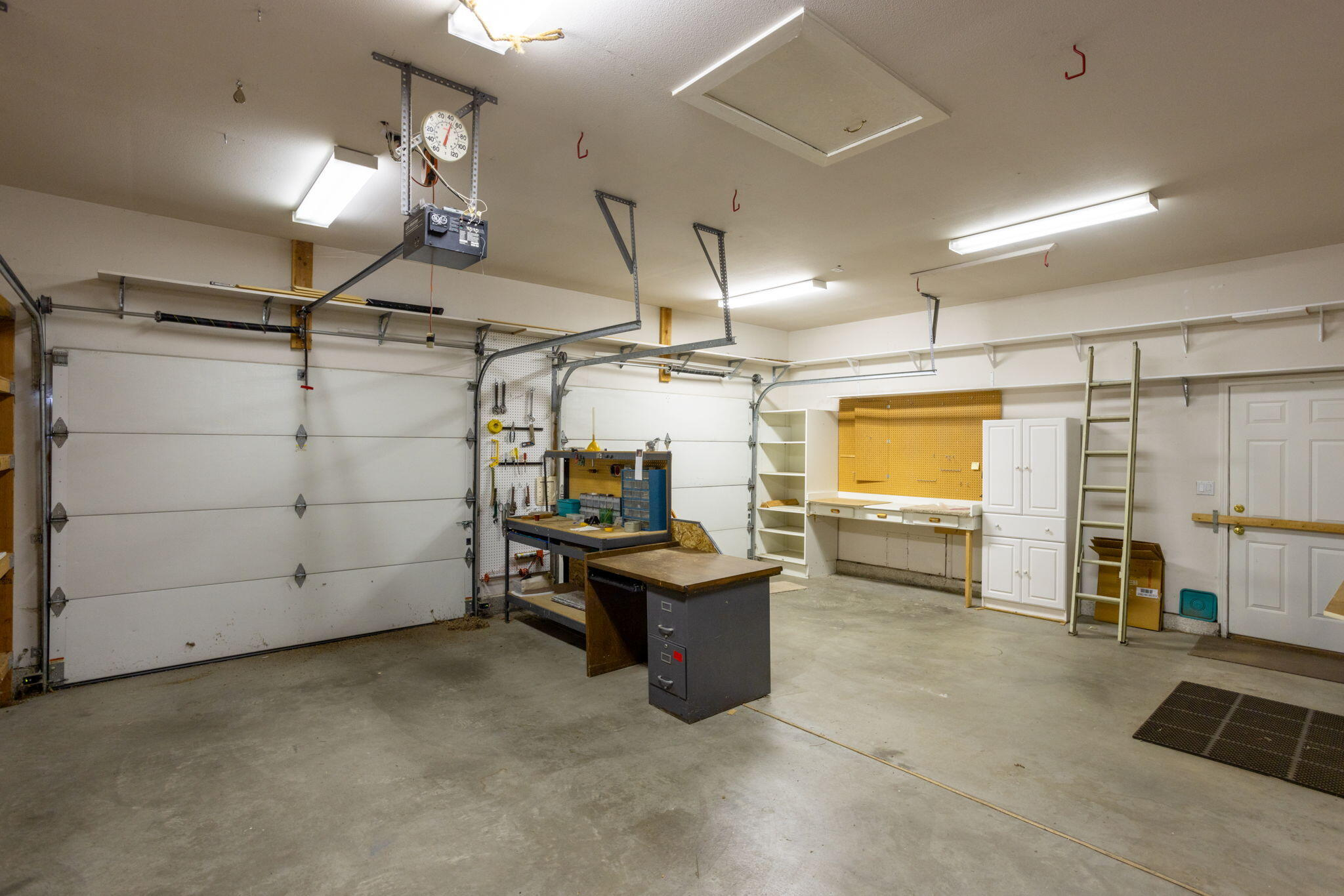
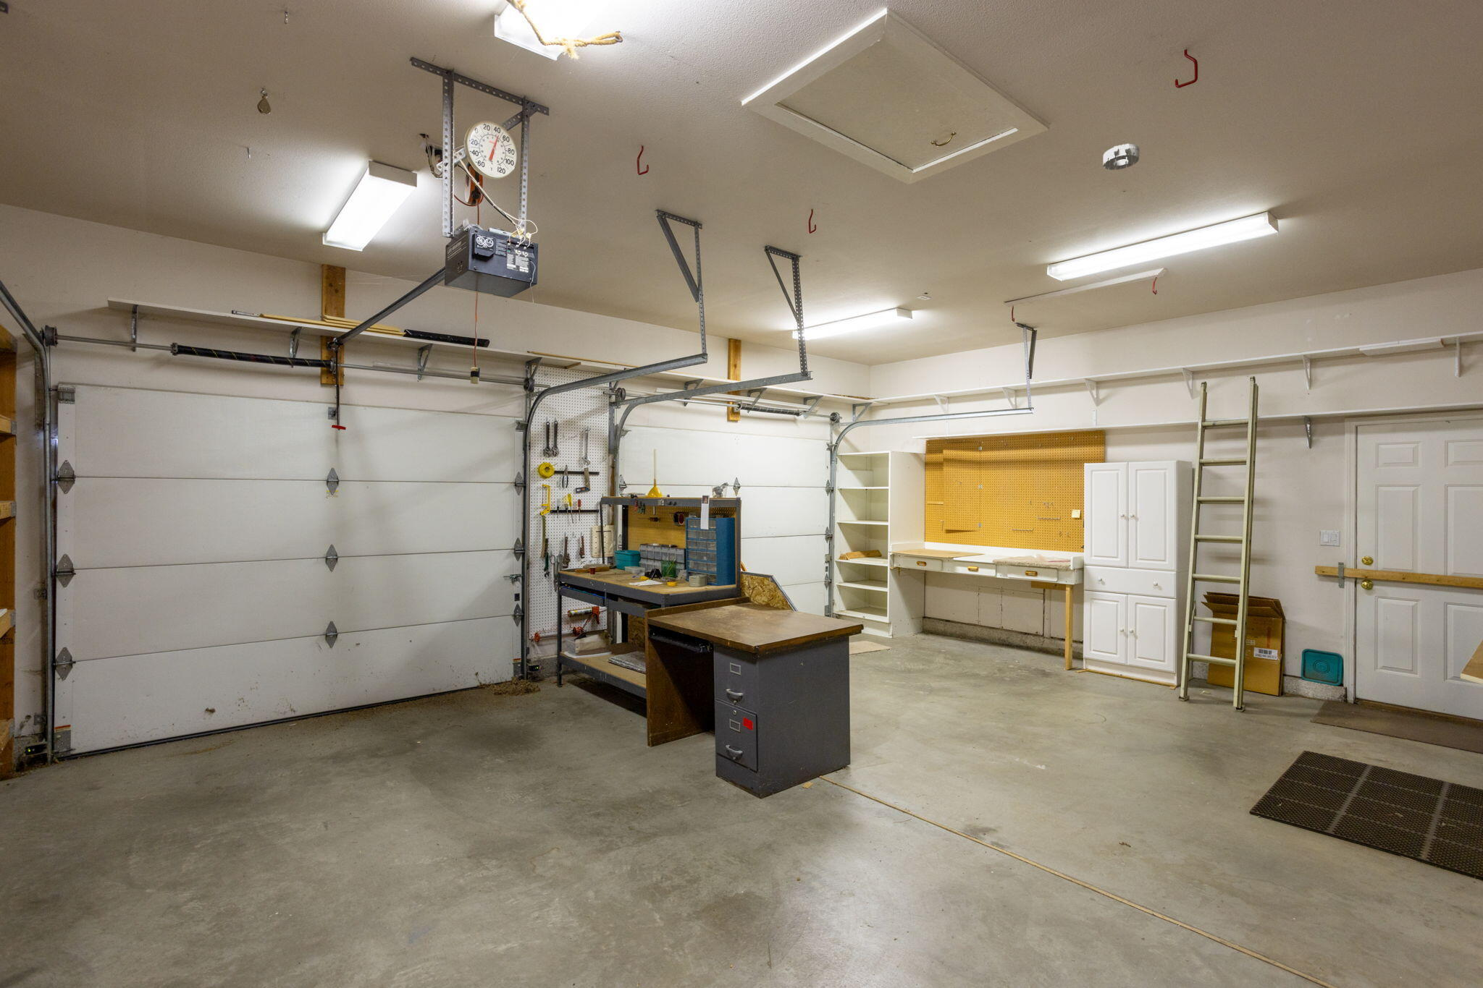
+ smoke detector [1102,143,1141,171]
